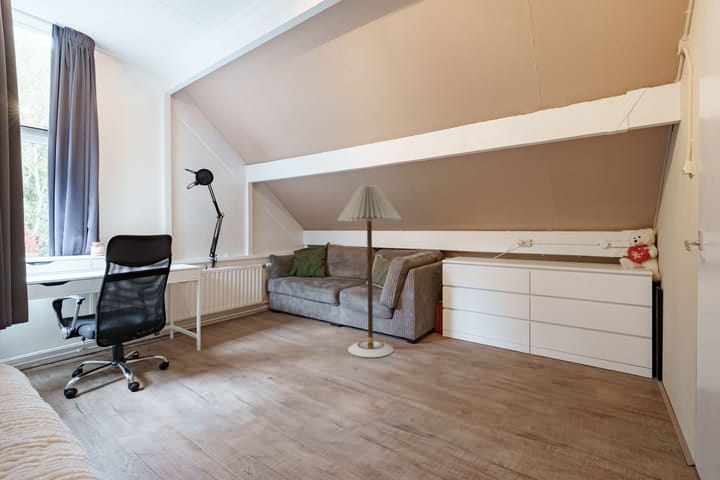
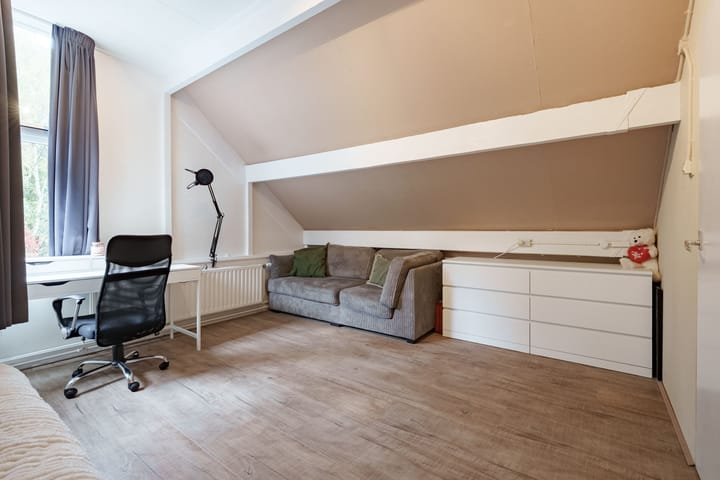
- floor lamp [336,185,403,358]
